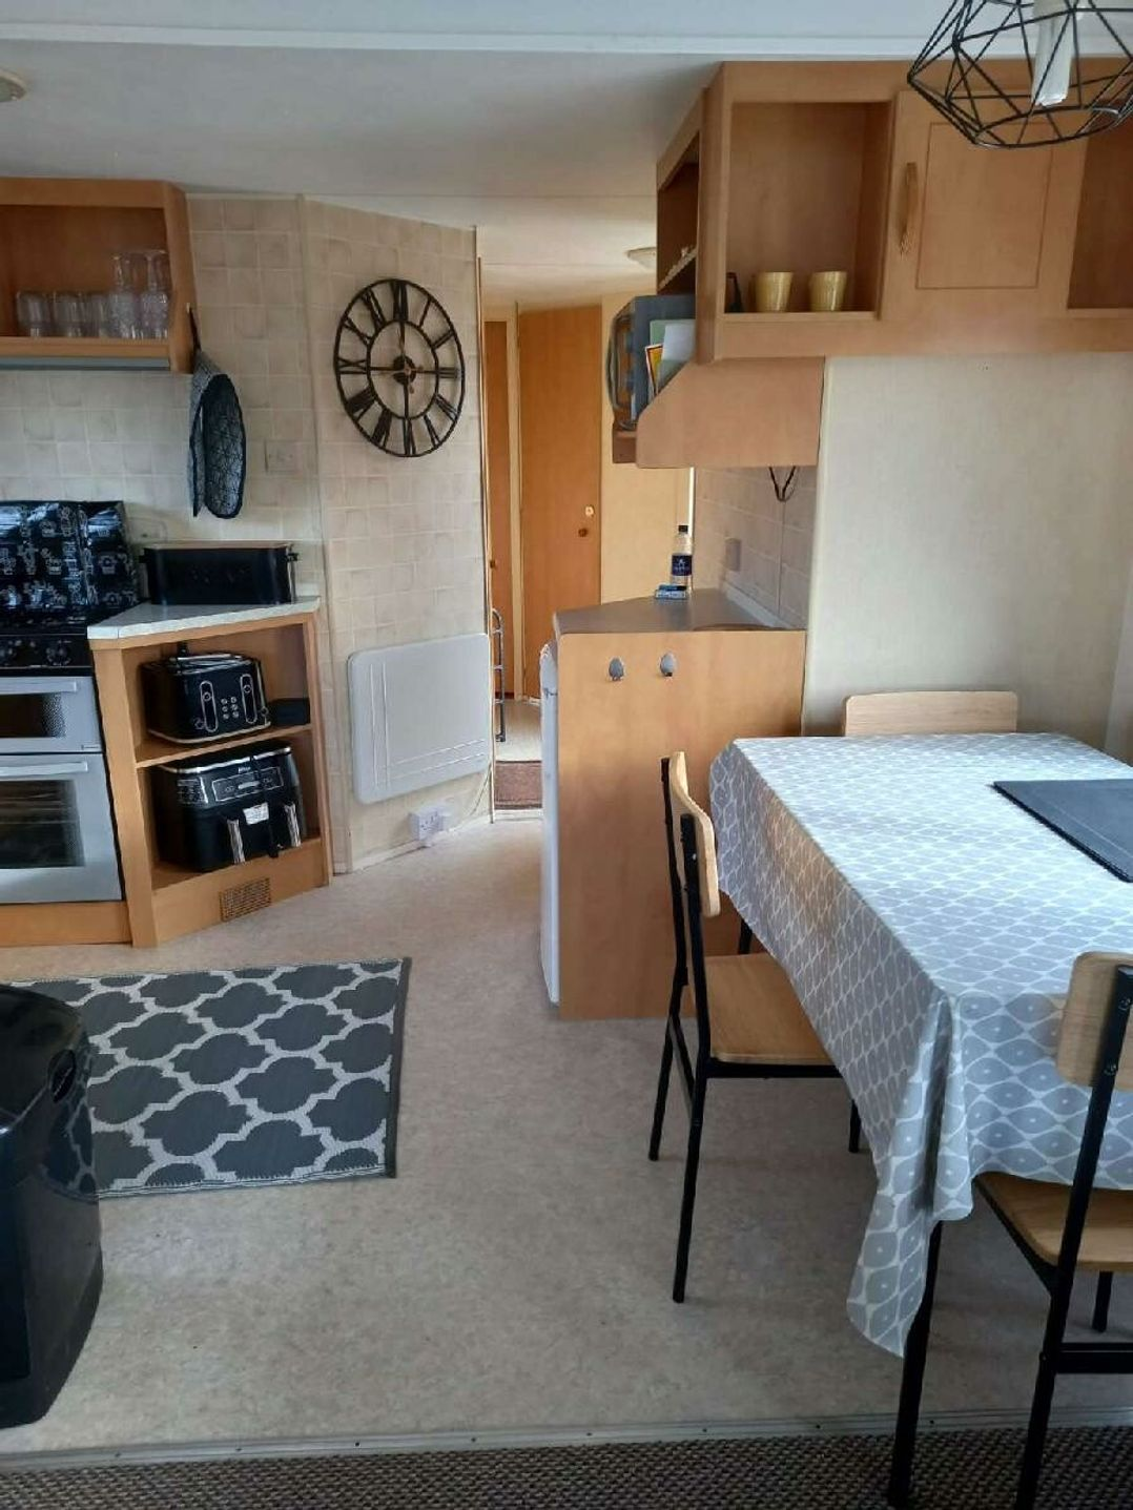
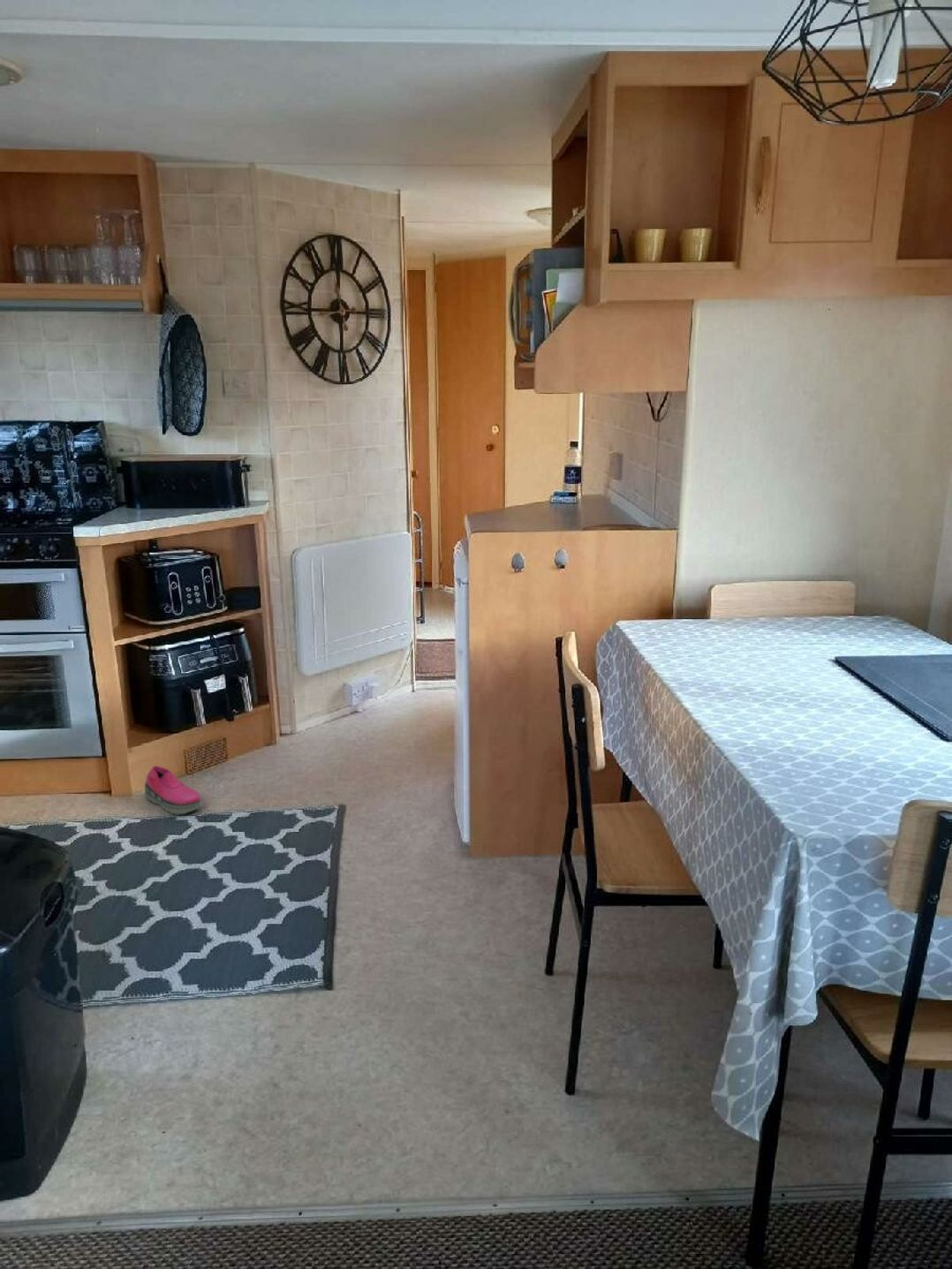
+ shoe [144,765,204,816]
